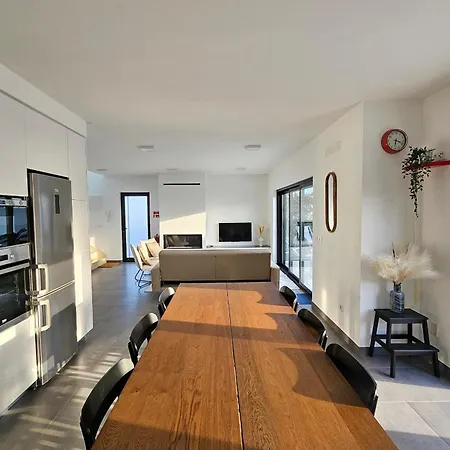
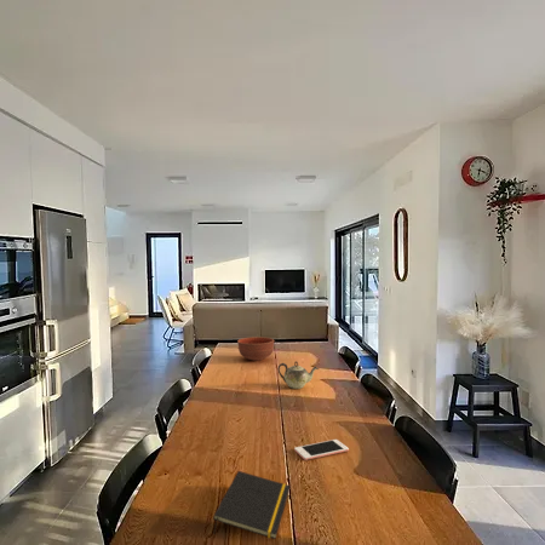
+ teapot [276,361,320,390]
+ cell phone [293,438,350,461]
+ notepad [212,470,291,540]
+ bowl [236,335,275,362]
